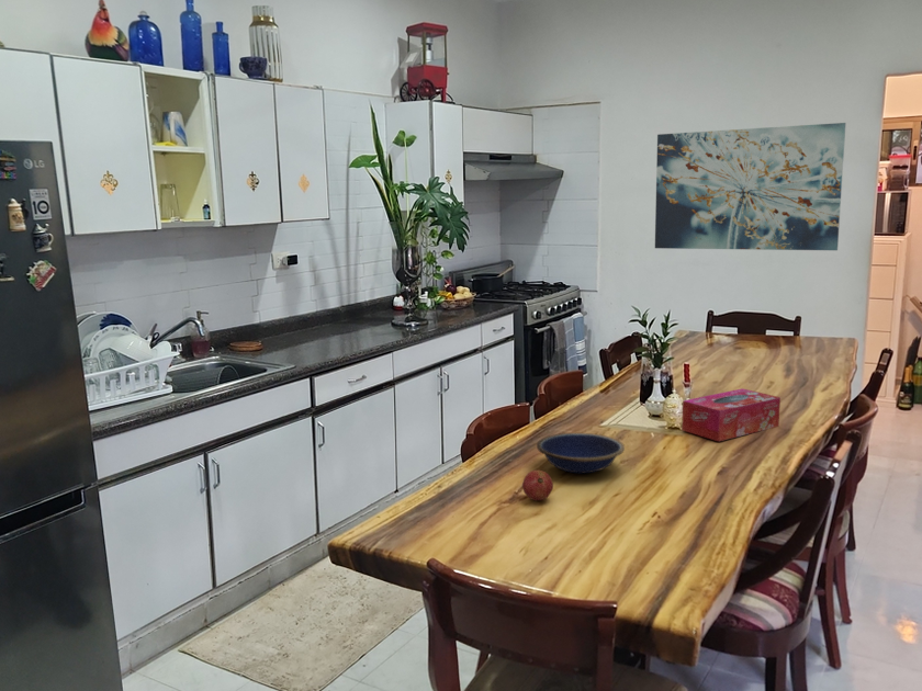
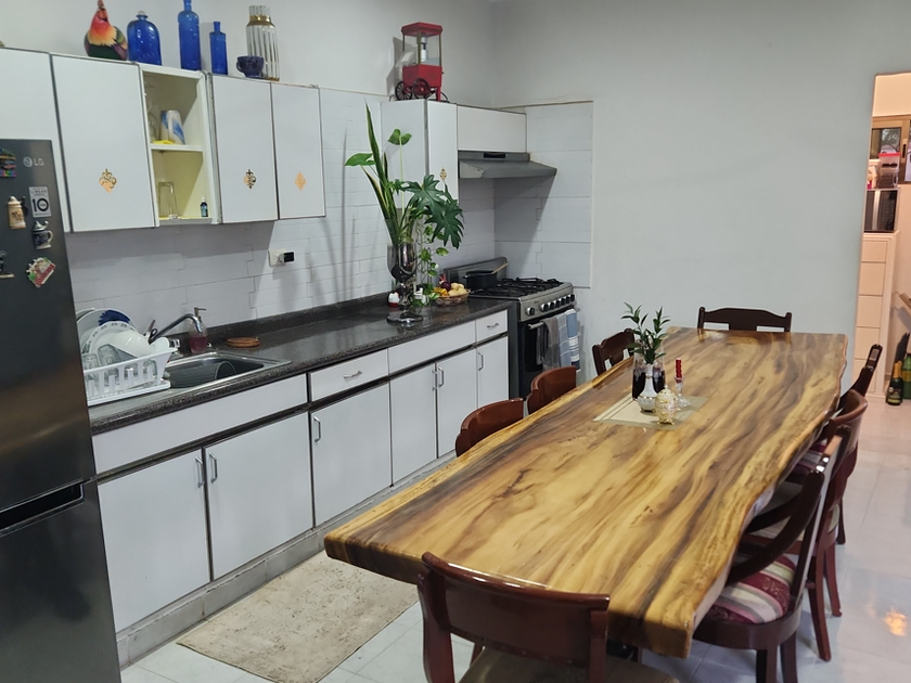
- fruit [521,469,554,501]
- tissue box [681,387,782,442]
- bowl [536,432,626,474]
- wall art [654,122,846,251]
